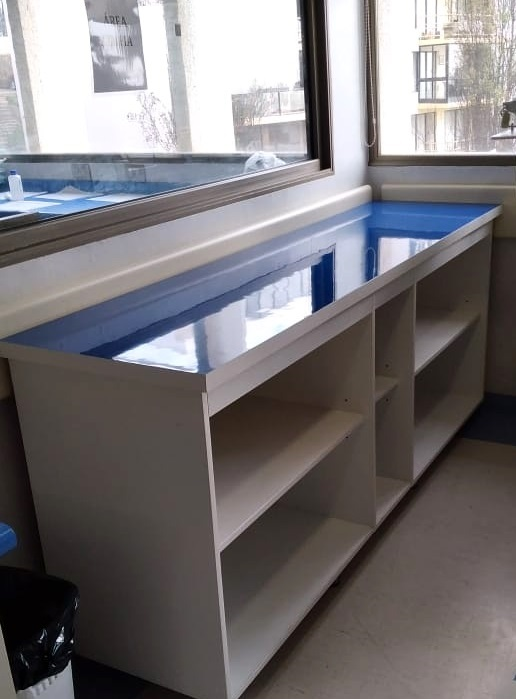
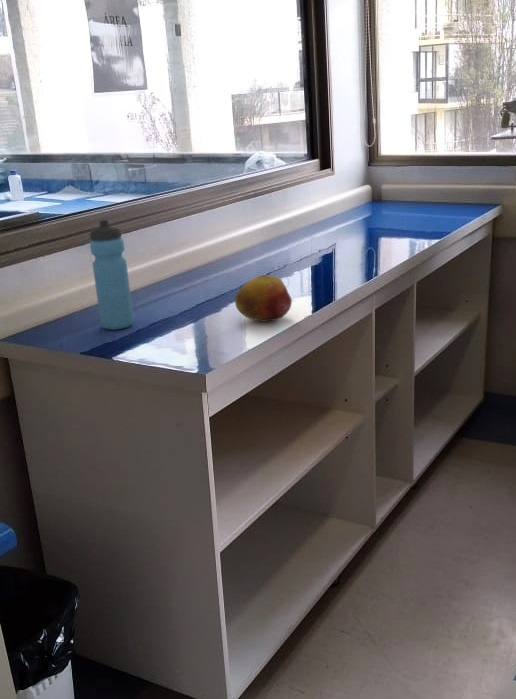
+ water bottle [89,219,135,331]
+ fruit [234,274,293,322]
